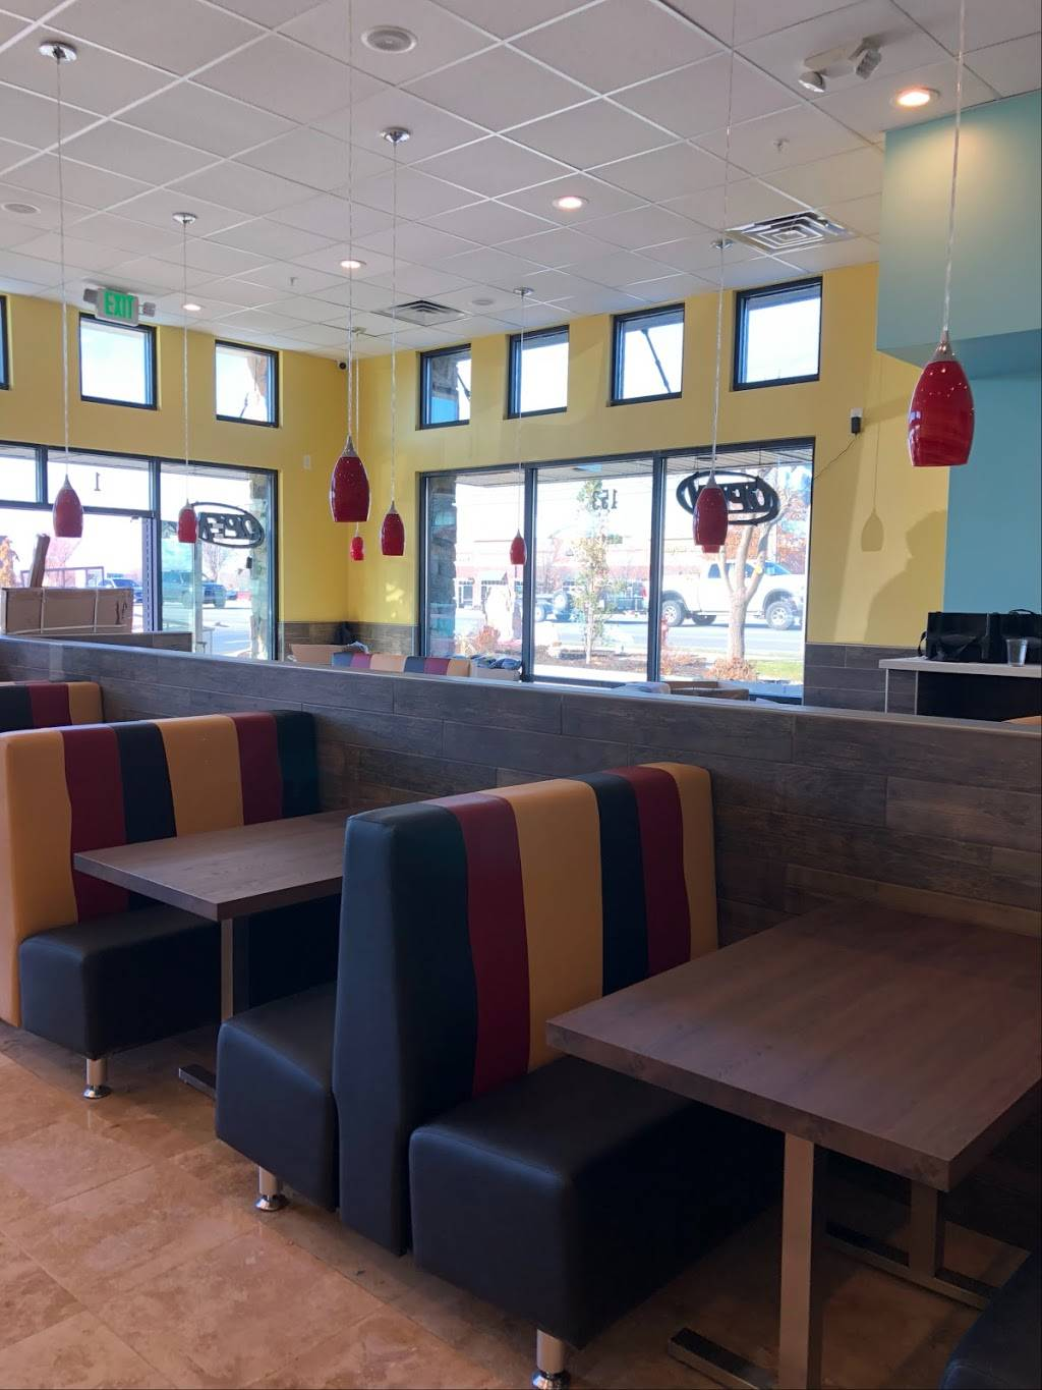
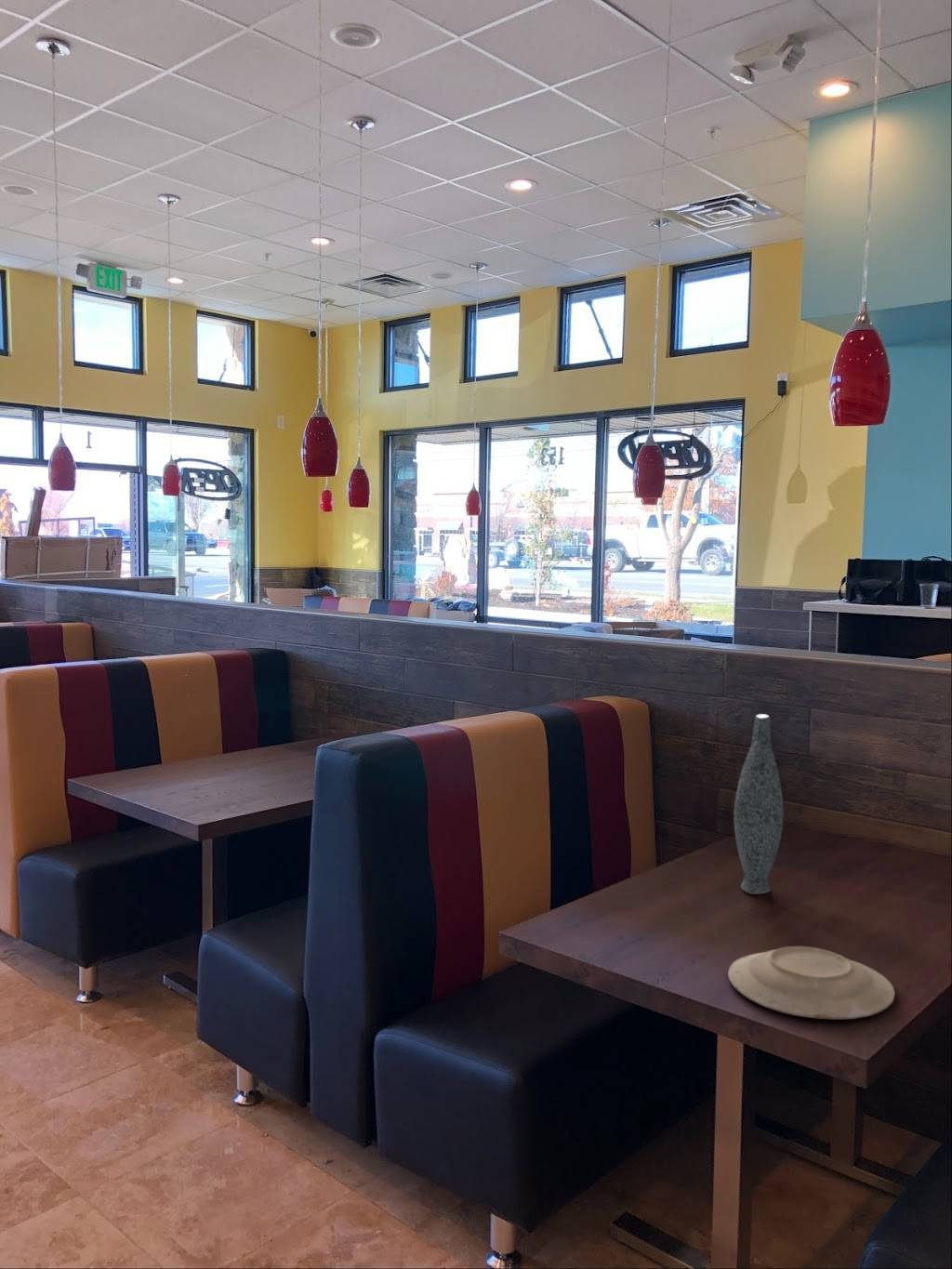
+ vase [734,713,785,895]
+ plate [727,945,896,1020]
